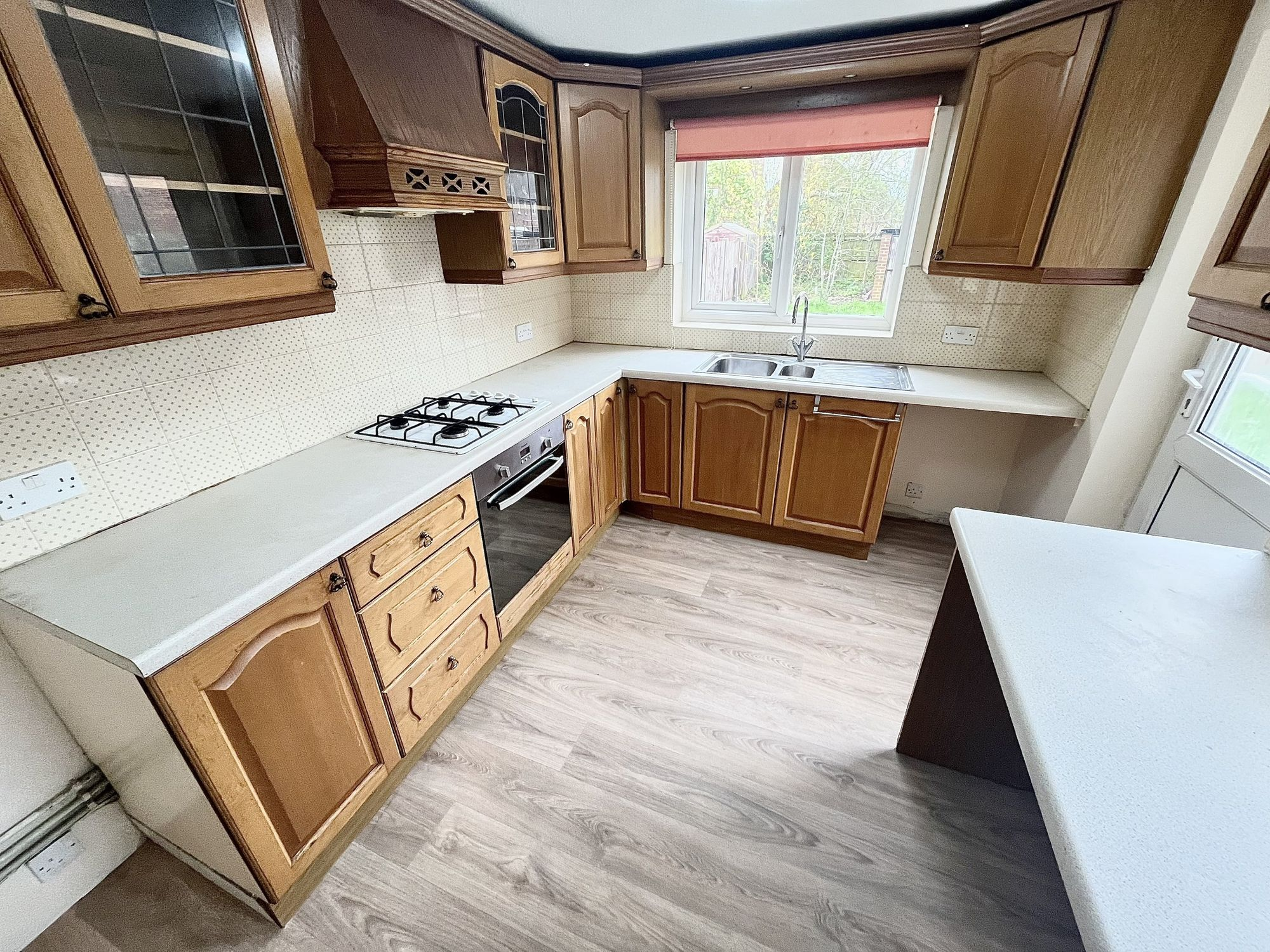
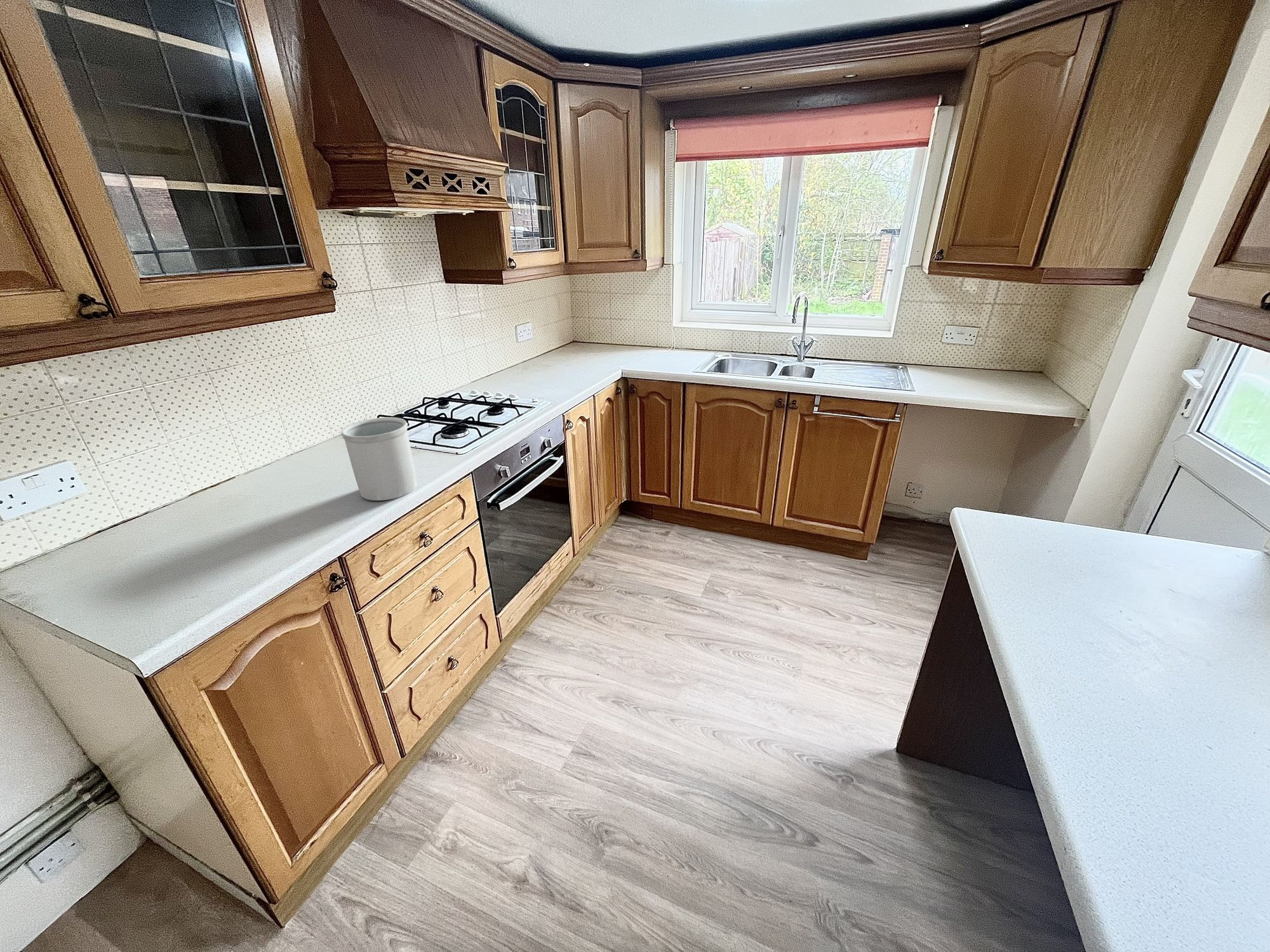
+ utensil holder [340,416,418,501]
